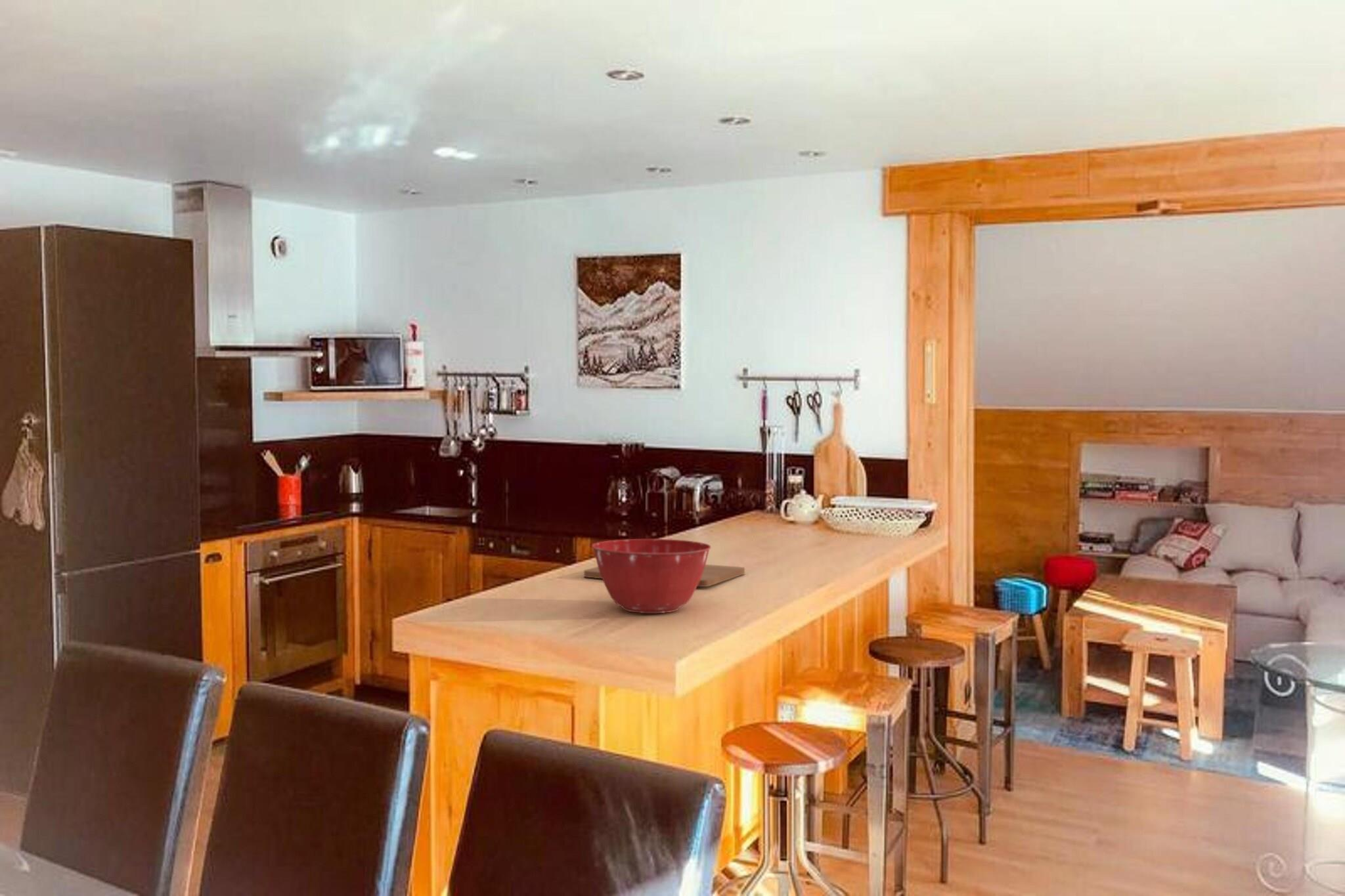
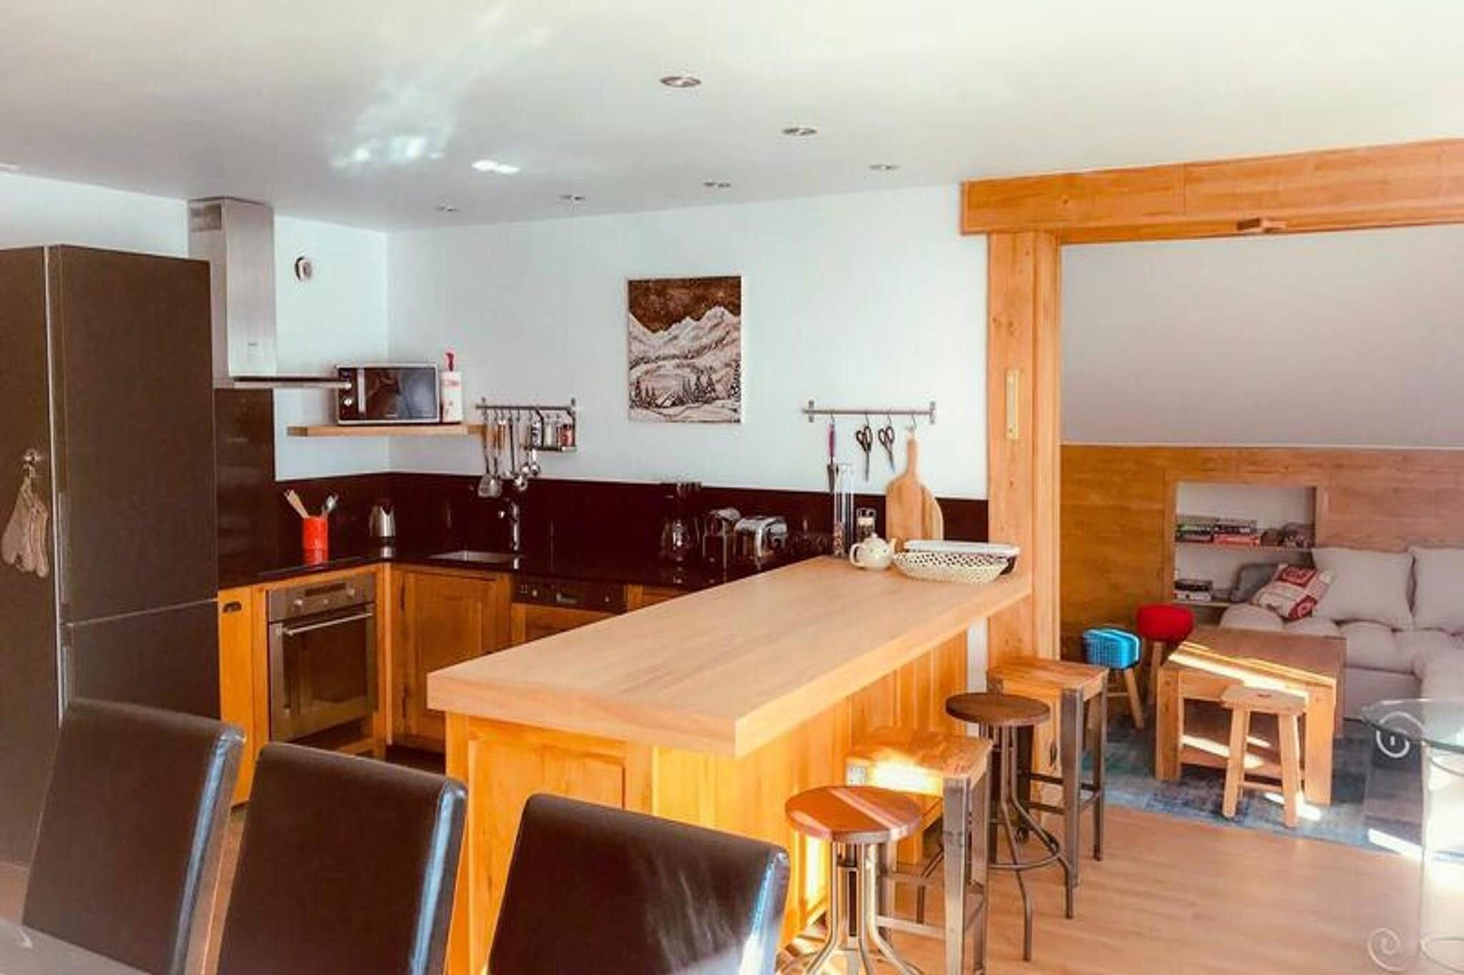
- cutting board [583,564,745,587]
- mixing bowl [591,538,712,614]
